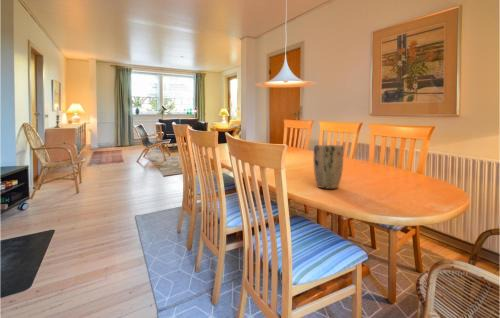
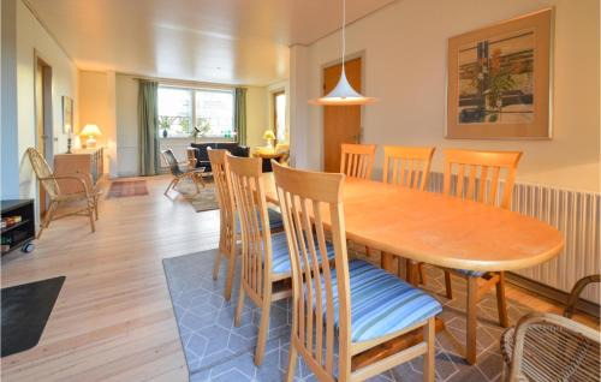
- plant pot [313,144,344,190]
